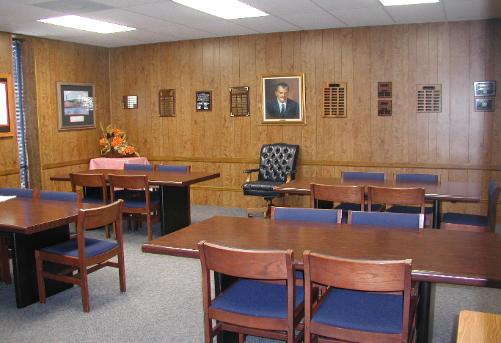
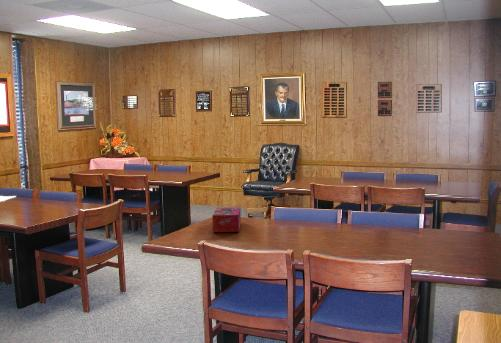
+ tissue box [211,206,242,233]
